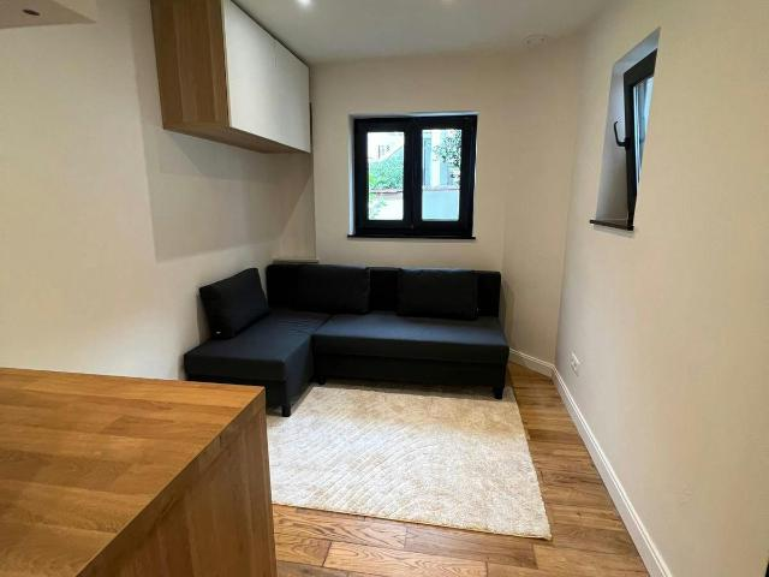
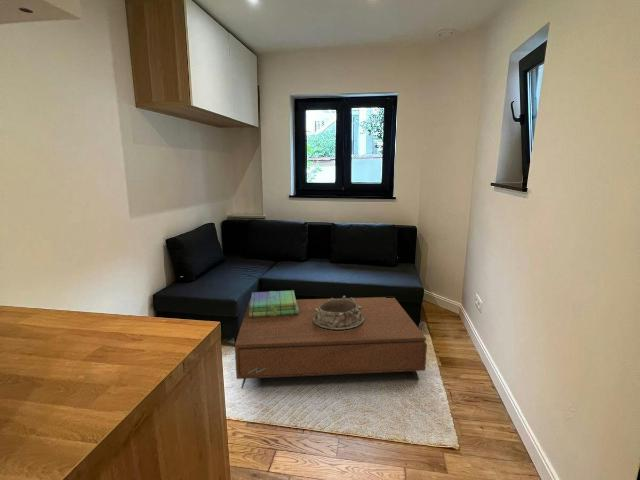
+ stack of books [249,289,298,318]
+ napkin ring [313,295,364,331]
+ coffee table [234,296,428,390]
